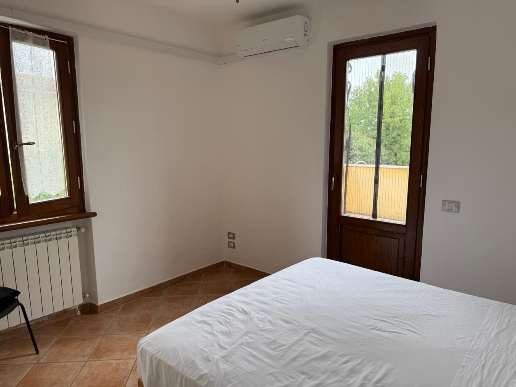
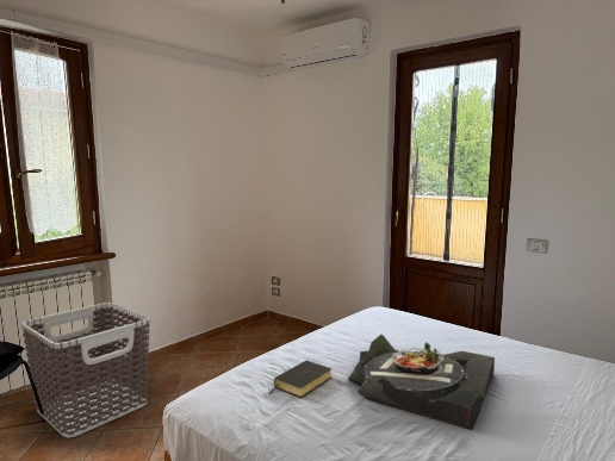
+ serving tray [347,334,496,431]
+ bible [267,360,333,399]
+ clothes hamper [20,301,151,438]
